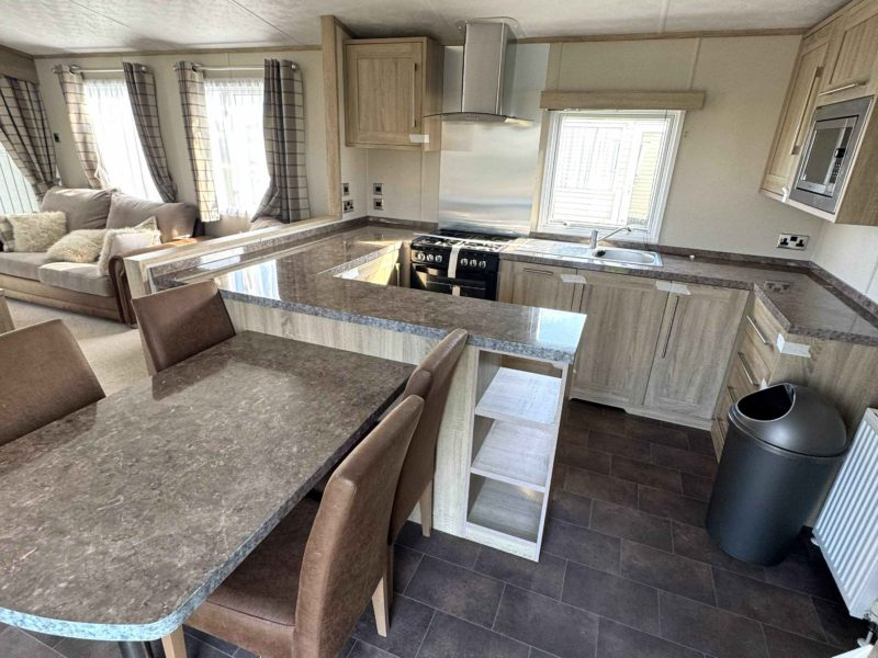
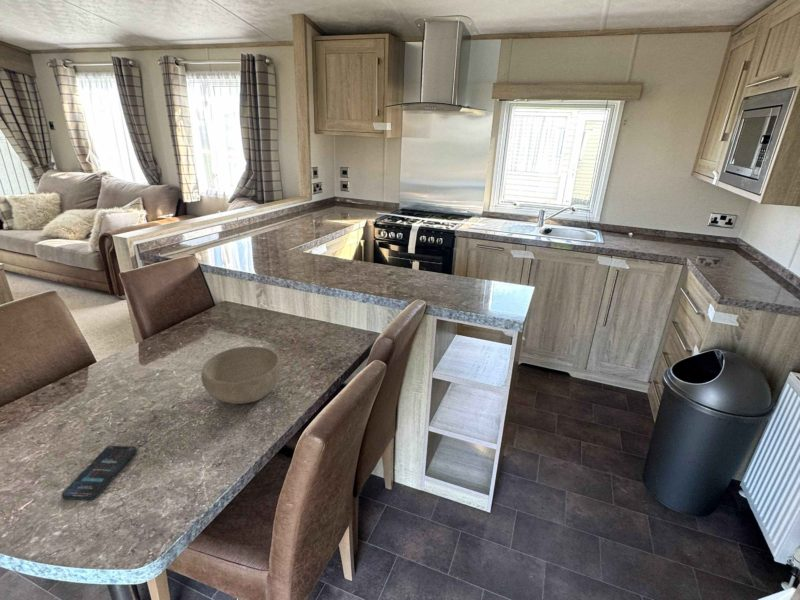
+ bowl [200,345,282,405]
+ smartphone [60,445,138,501]
